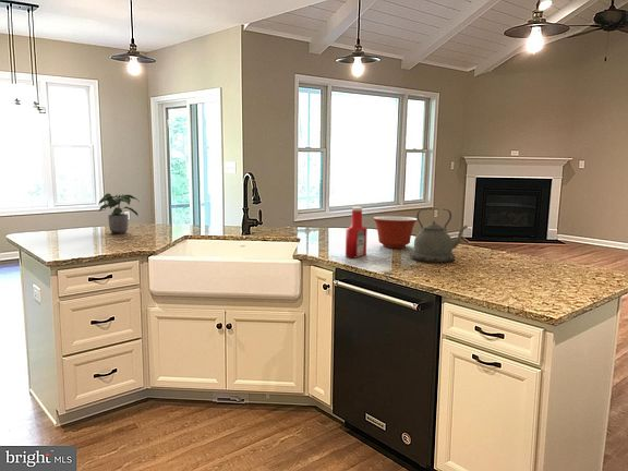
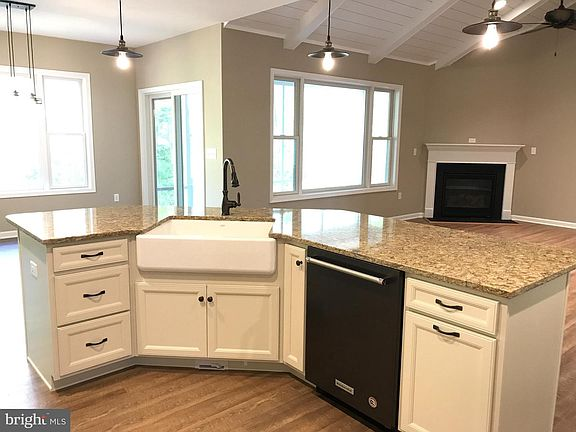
- kettle [409,207,469,263]
- mixing bowl [372,216,418,249]
- soap bottle [345,206,369,258]
- potted plant [98,193,141,234]
